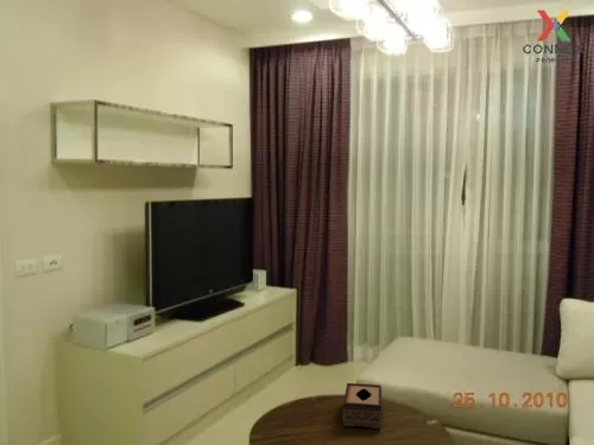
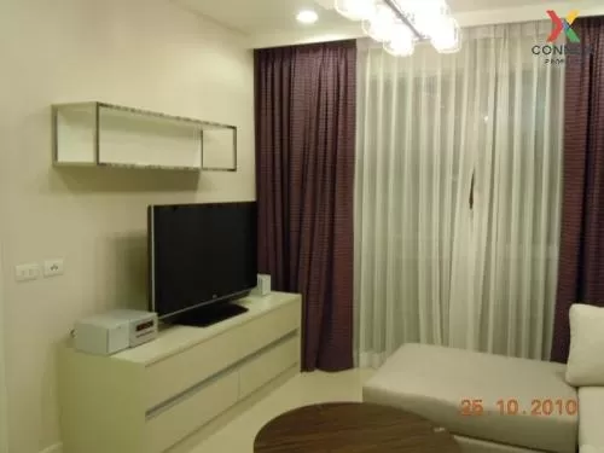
- tissue box [342,382,383,430]
